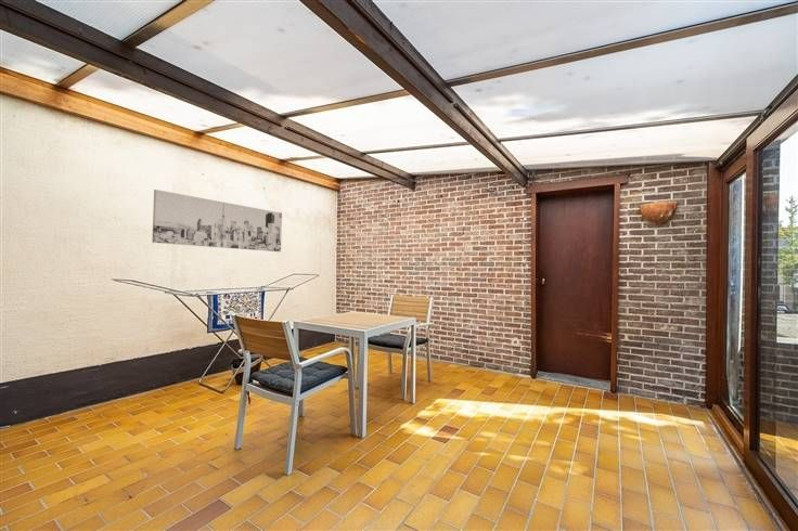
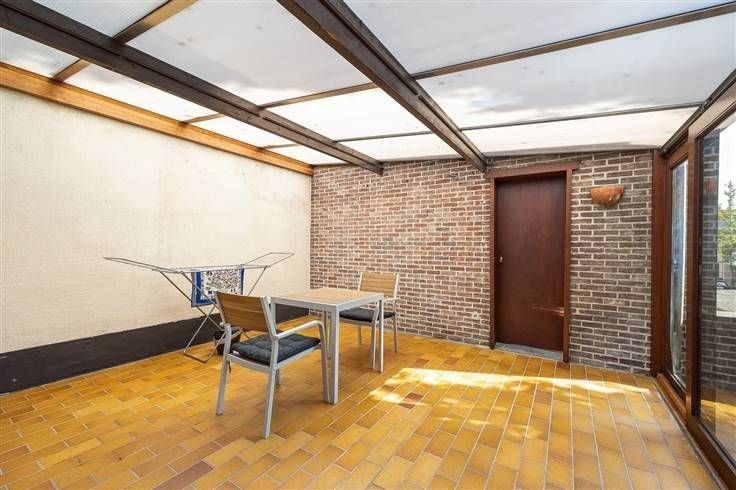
- wall art [151,189,283,252]
